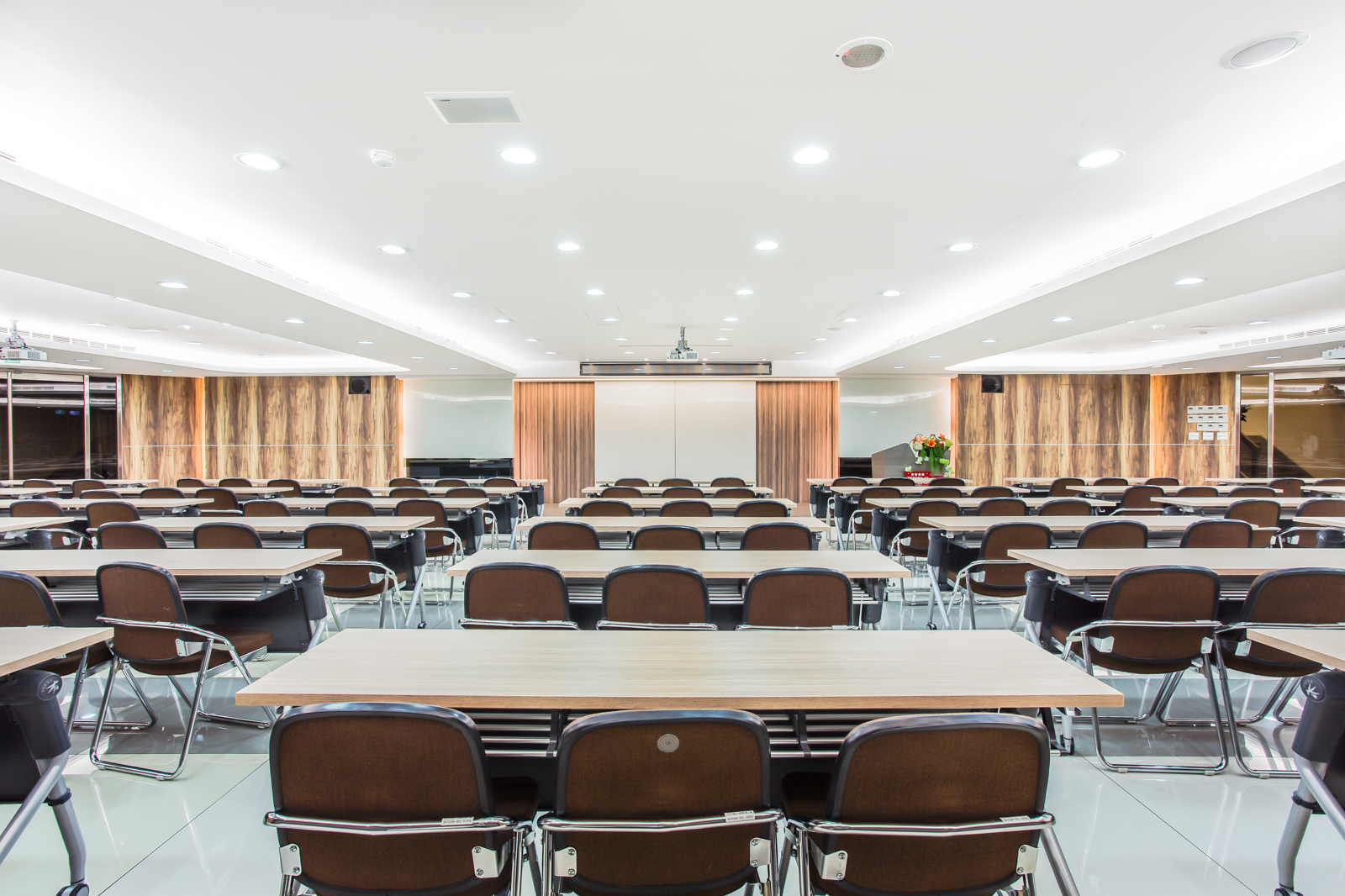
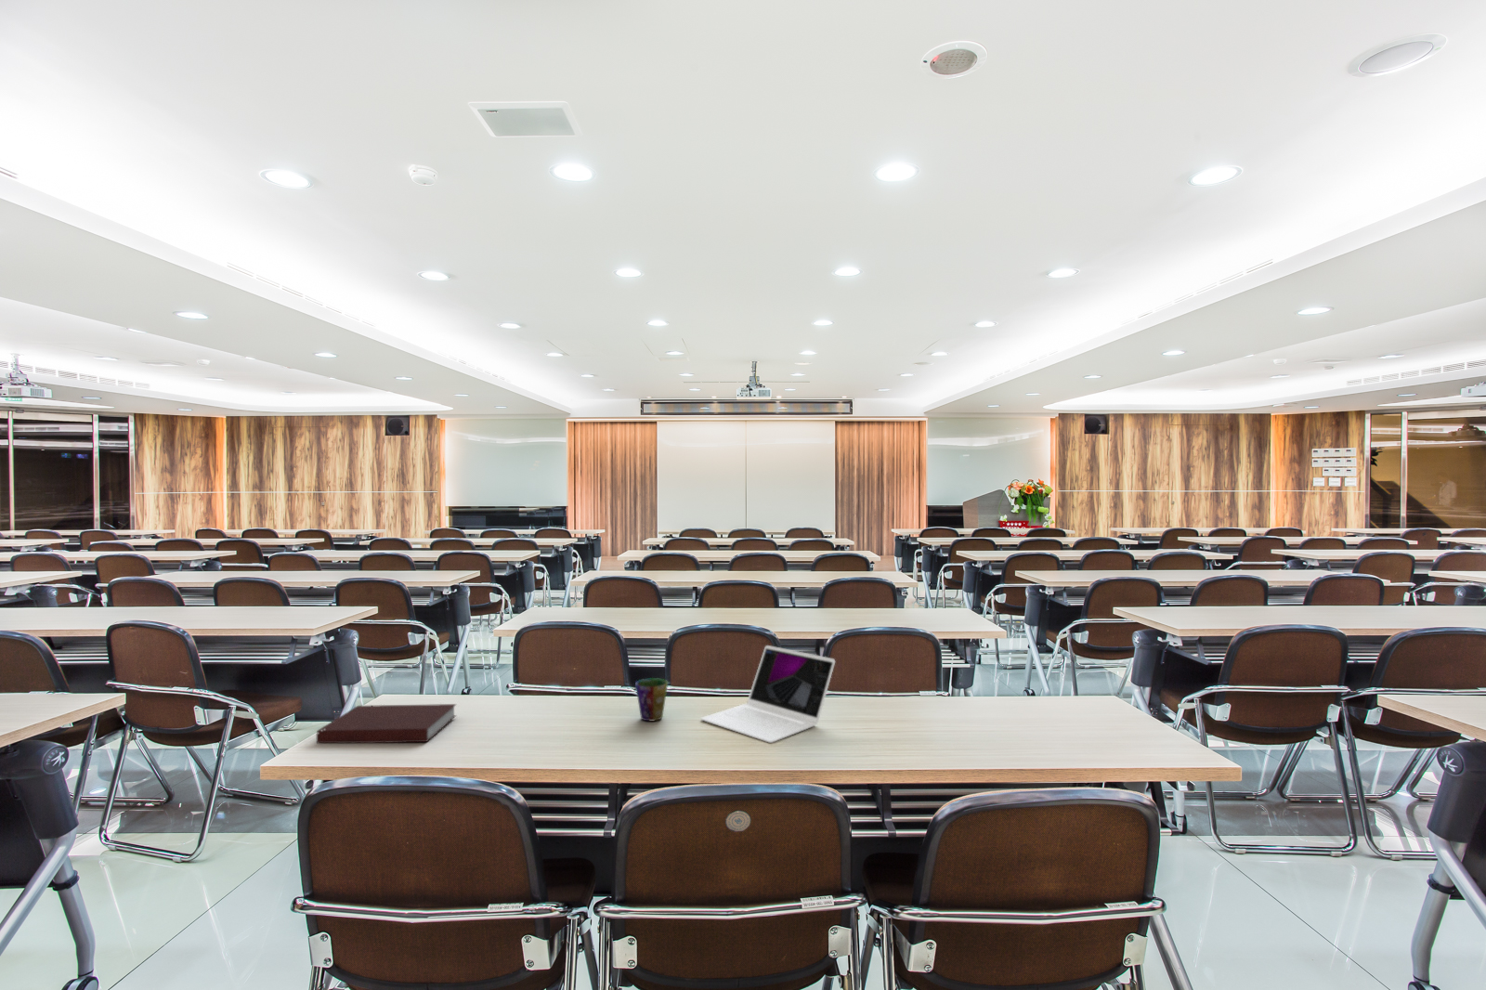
+ cup [634,677,668,722]
+ laptop [700,644,836,744]
+ notebook [316,703,457,744]
